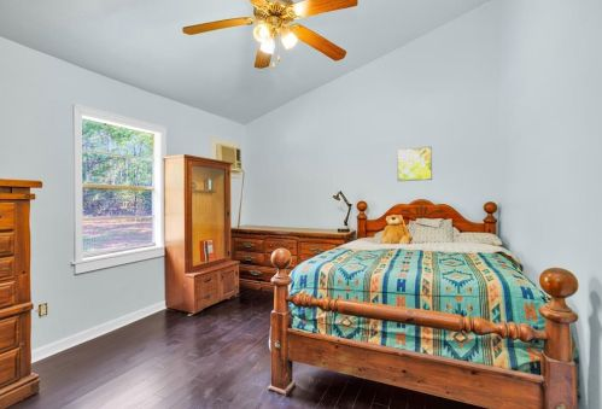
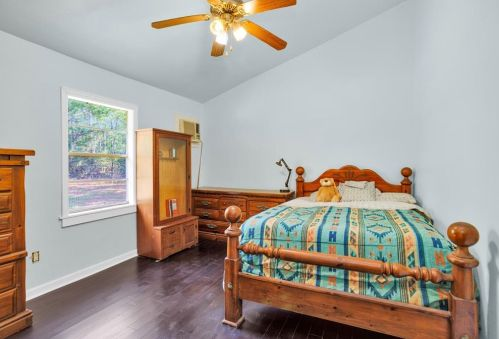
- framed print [396,146,433,182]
